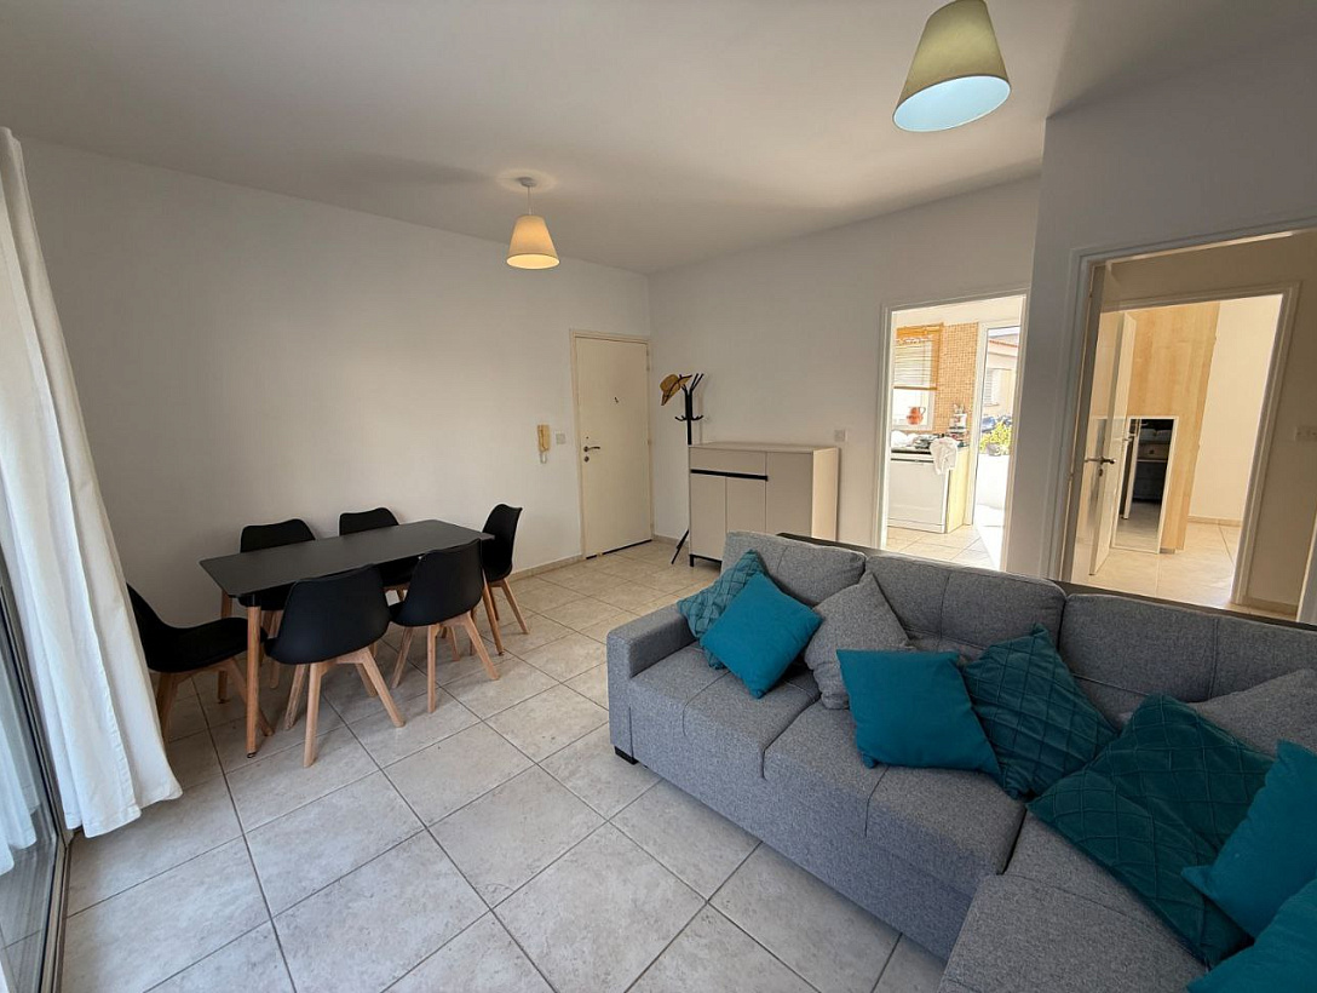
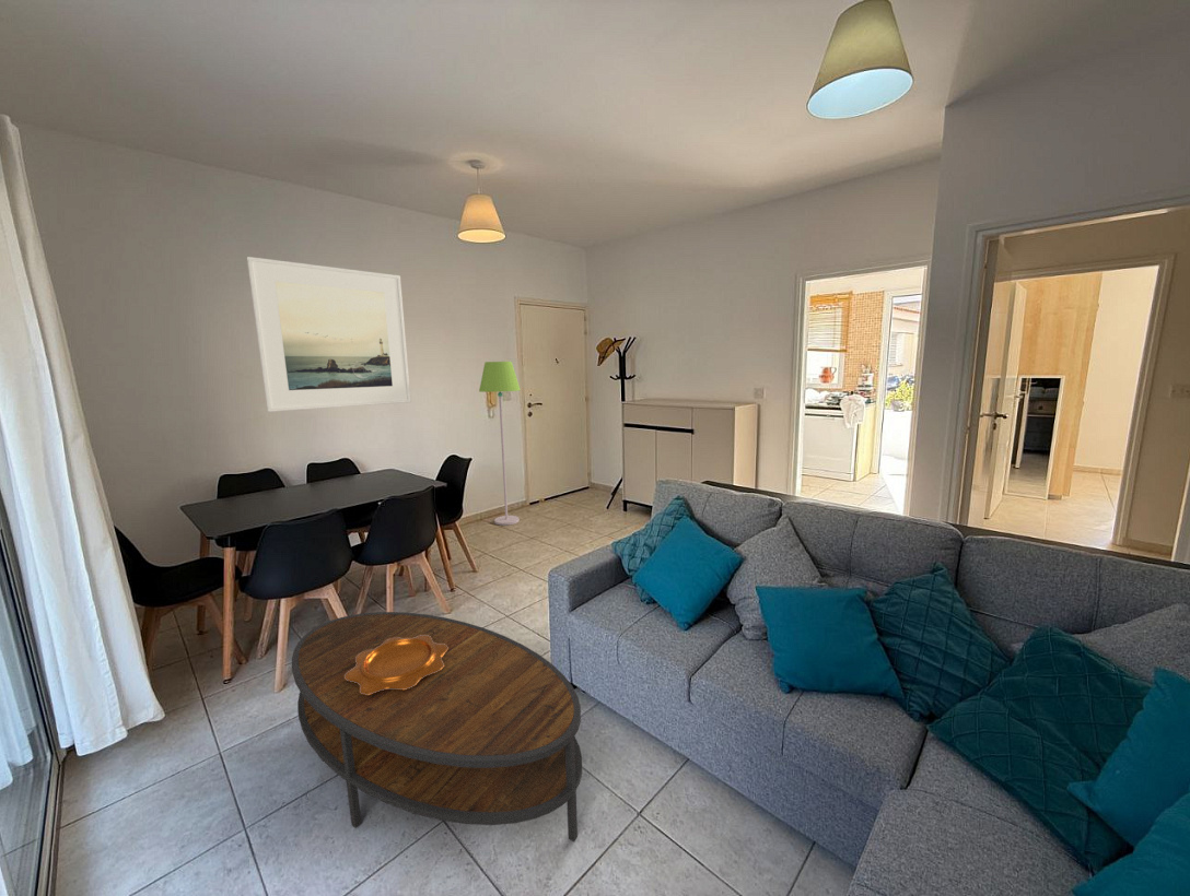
+ decorative bowl [345,635,448,695]
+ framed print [246,256,412,413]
+ coffee table [291,611,583,842]
+ floor lamp [478,361,522,527]
